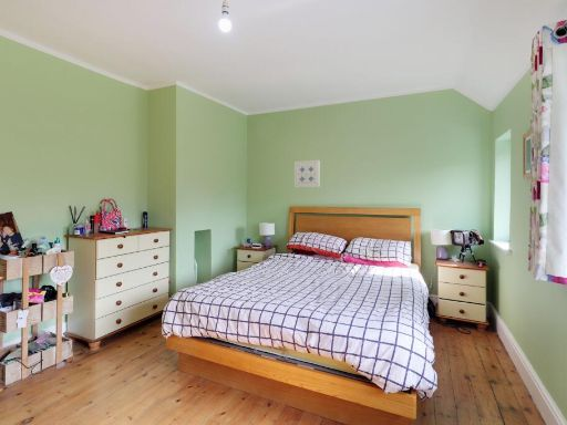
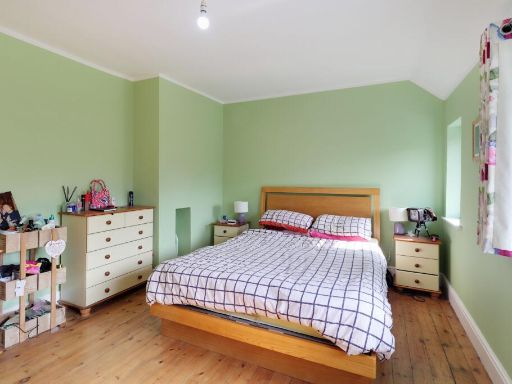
- wall art [293,159,321,188]
